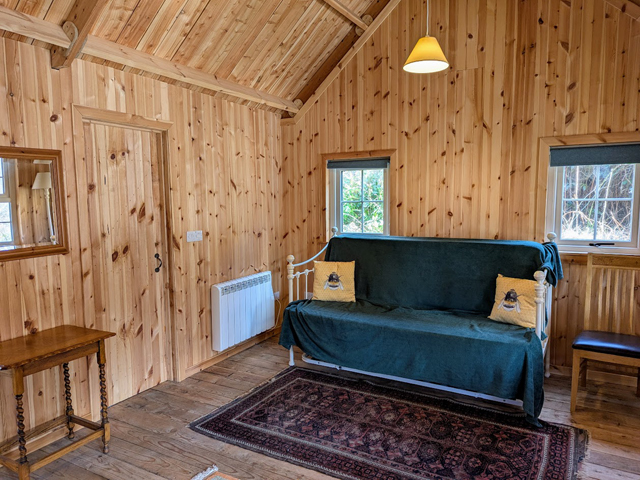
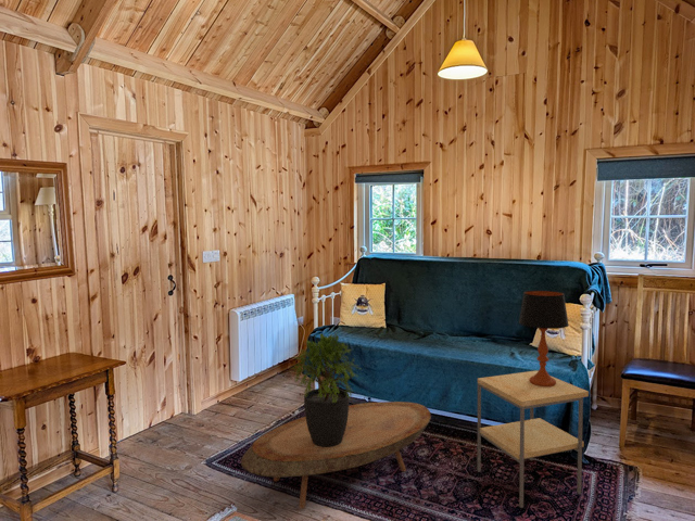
+ side table [477,369,590,509]
+ coffee table [240,401,432,510]
+ potted plant [290,331,363,447]
+ table lamp [518,290,570,386]
